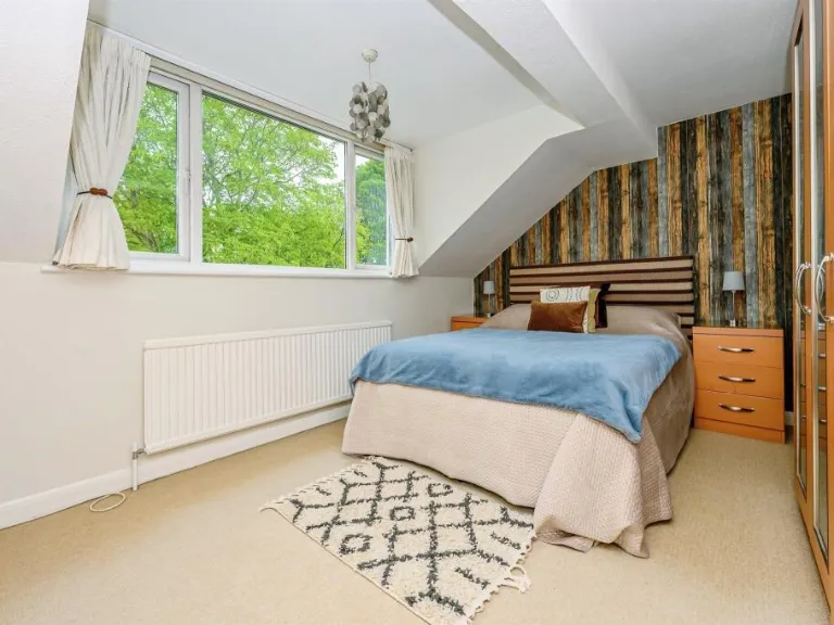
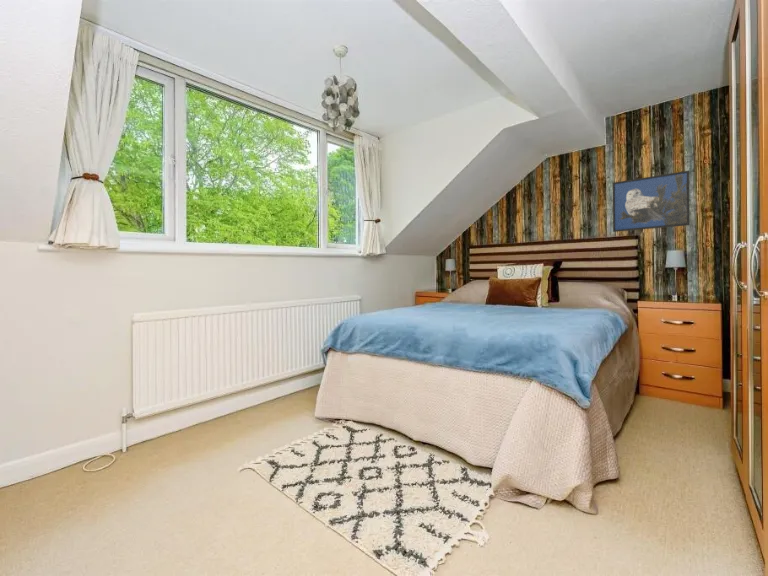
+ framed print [612,170,691,233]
